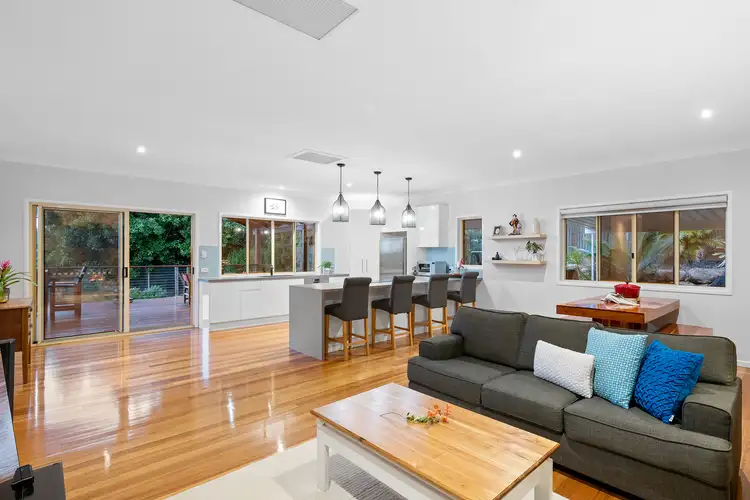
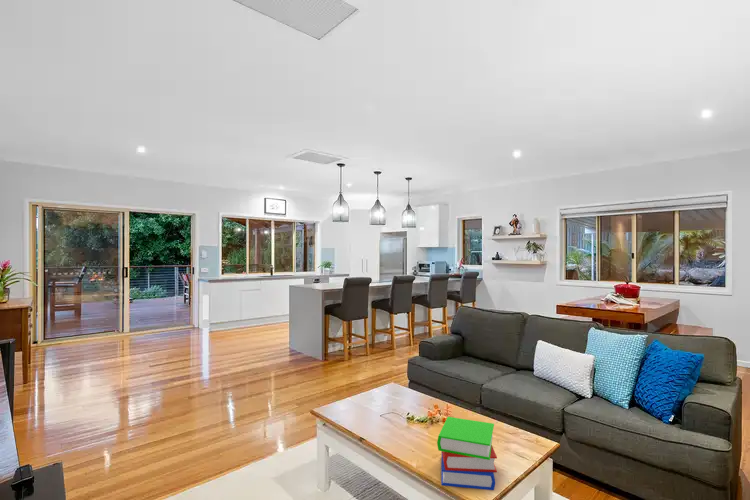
+ book [436,416,498,491]
